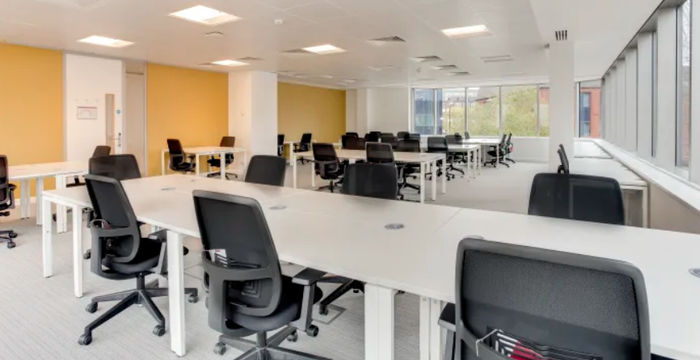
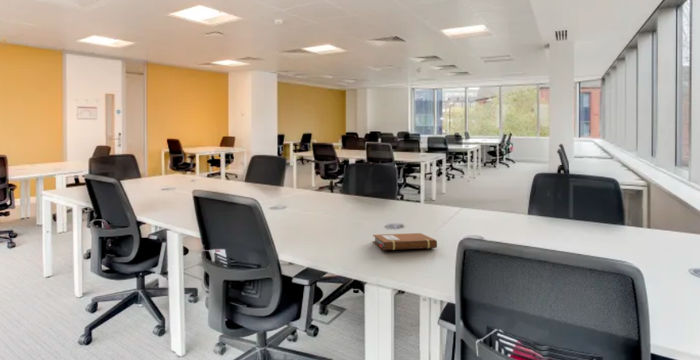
+ notebook [372,232,438,251]
